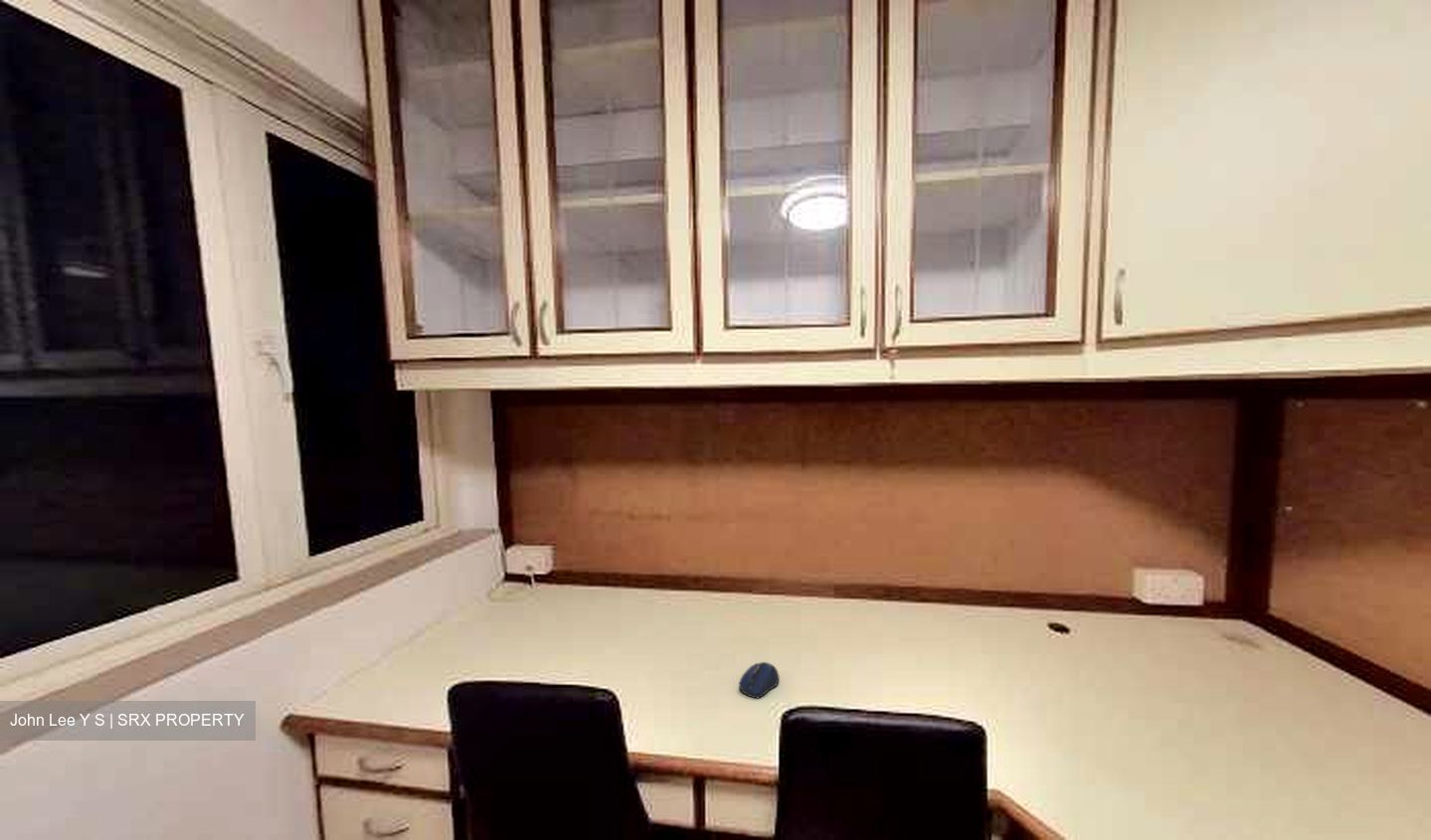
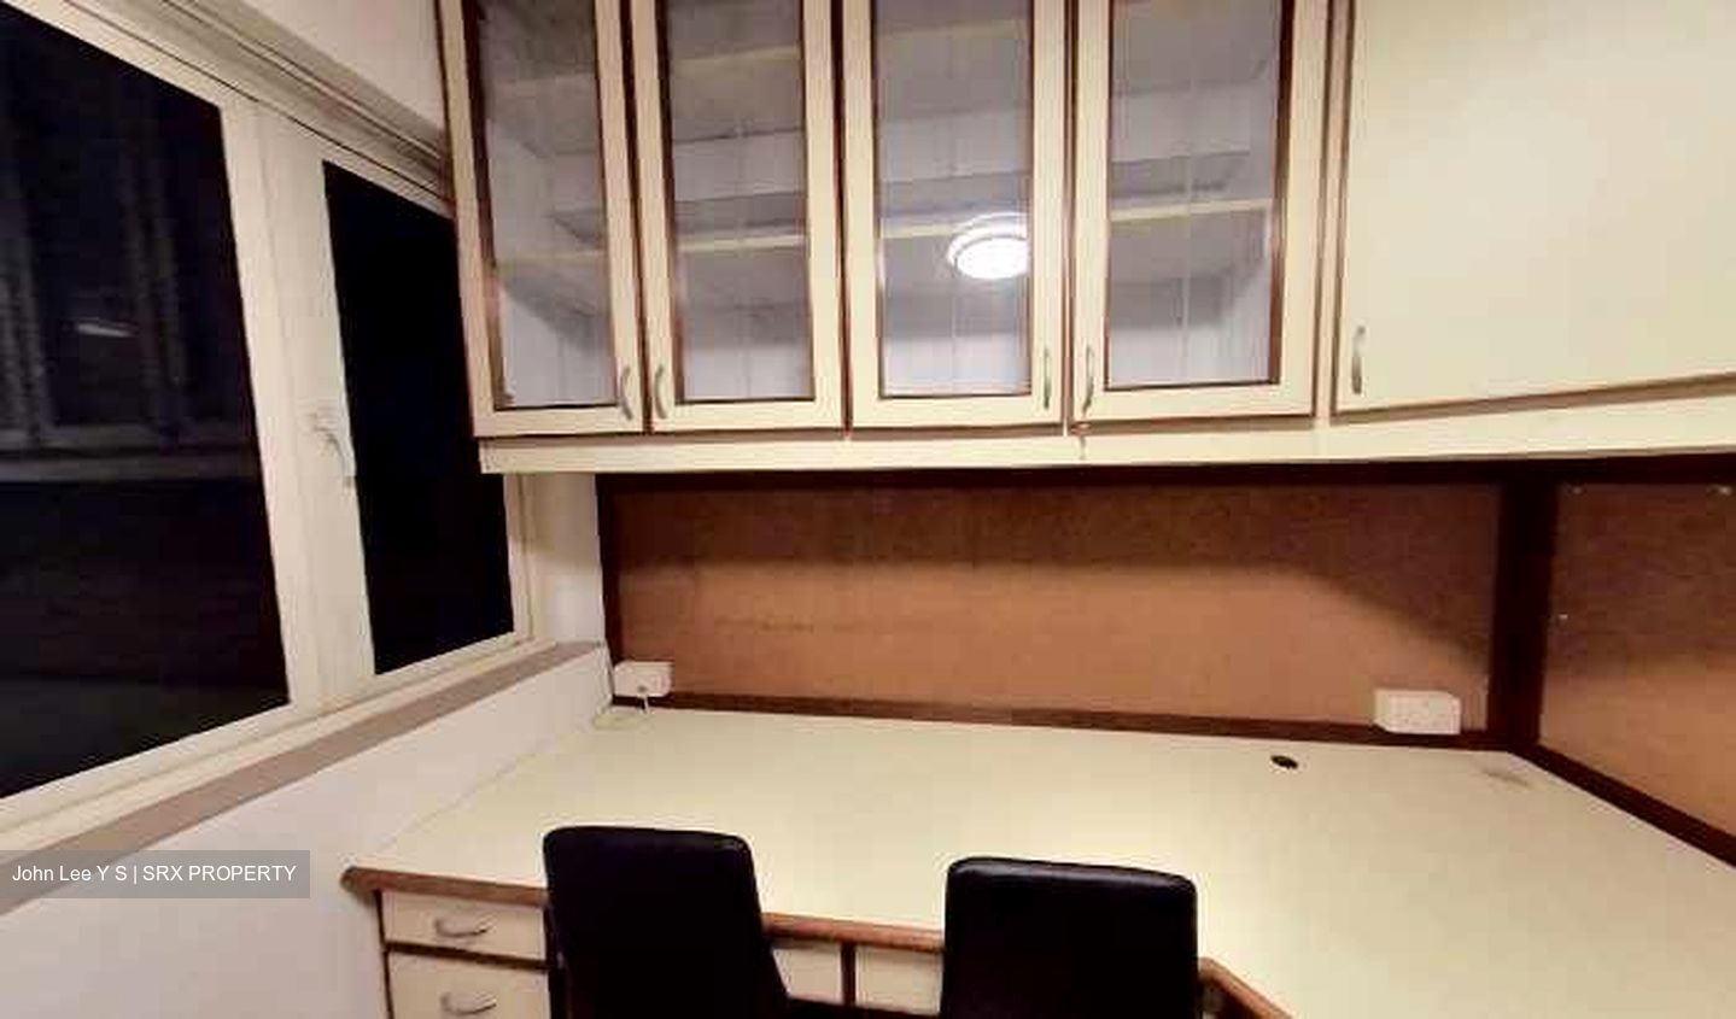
- computer mouse [738,661,781,700]
